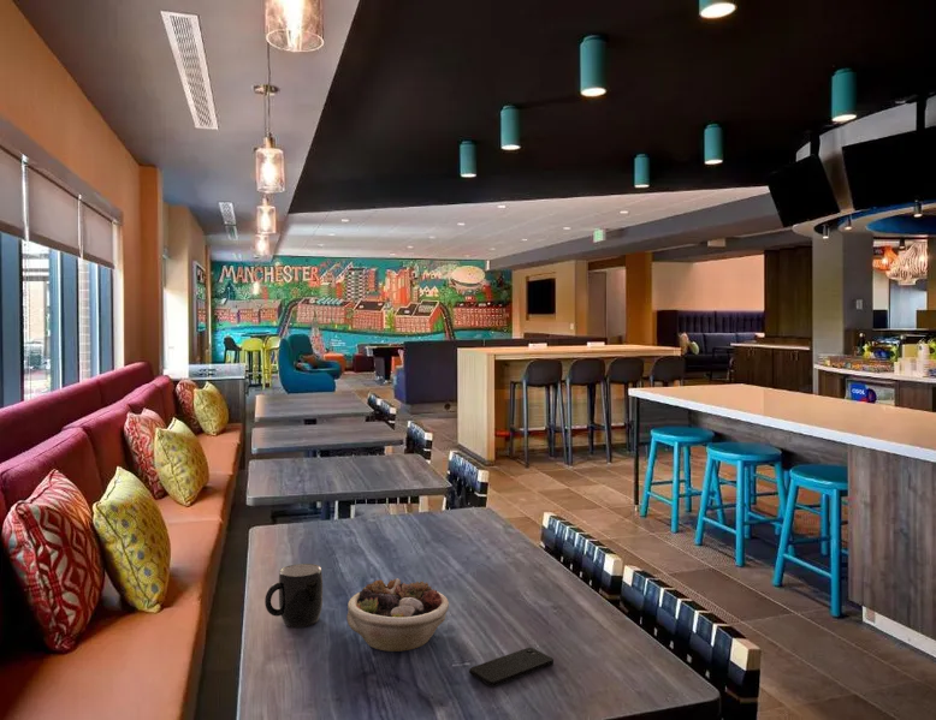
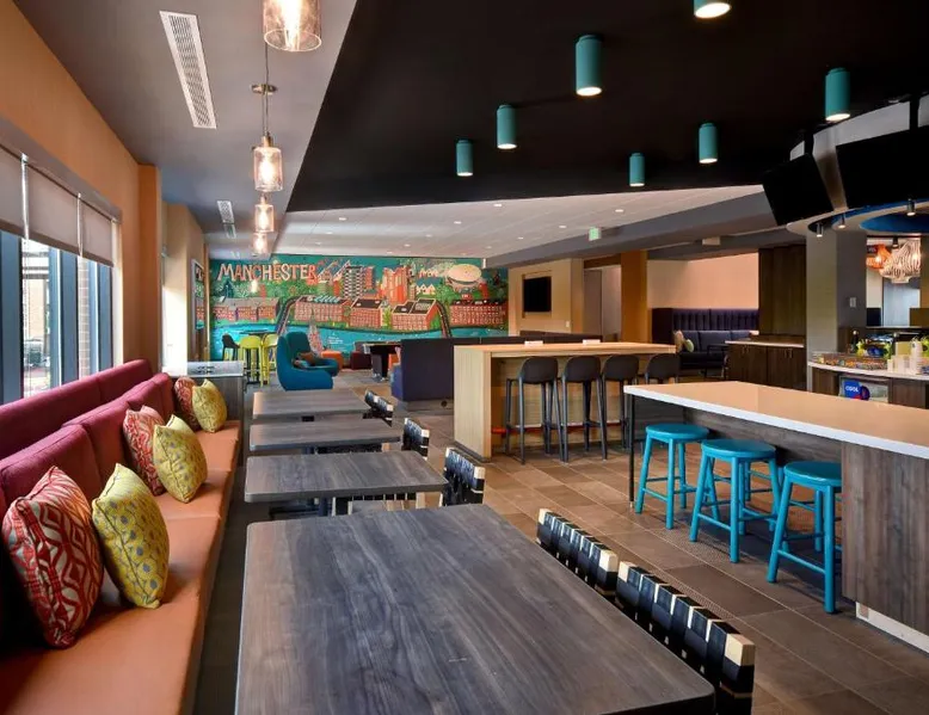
- smartphone [468,647,555,688]
- succulent planter [345,577,450,653]
- mug [263,563,324,629]
